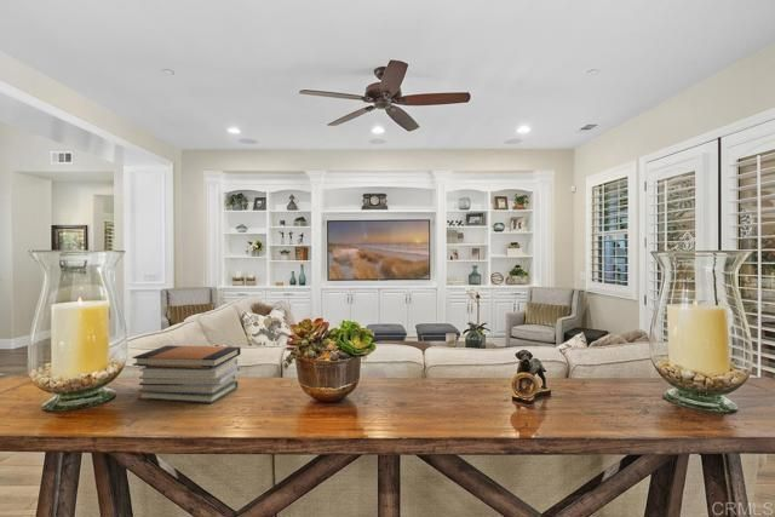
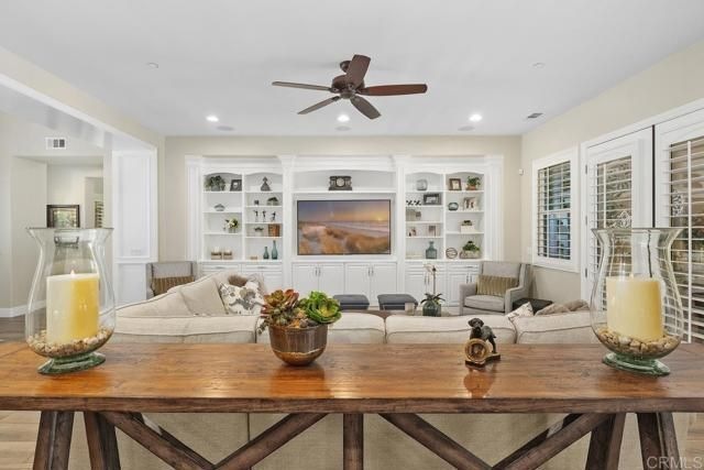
- book stack [131,344,242,404]
